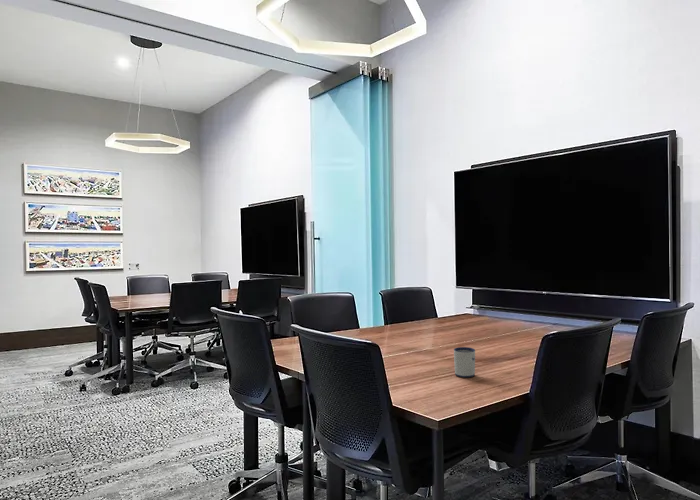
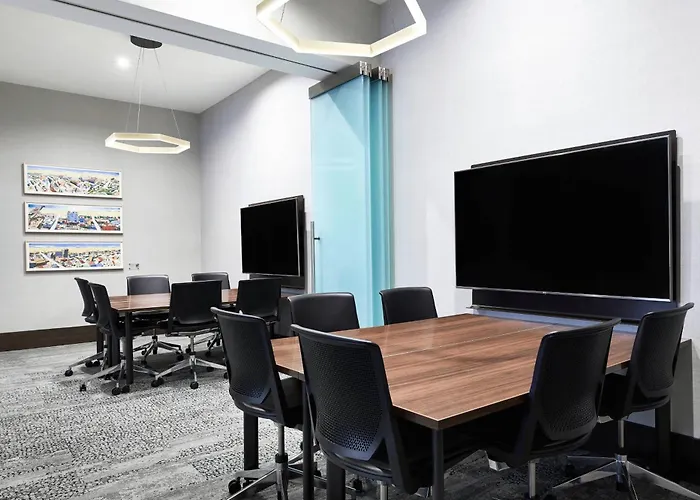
- mug [453,346,476,378]
